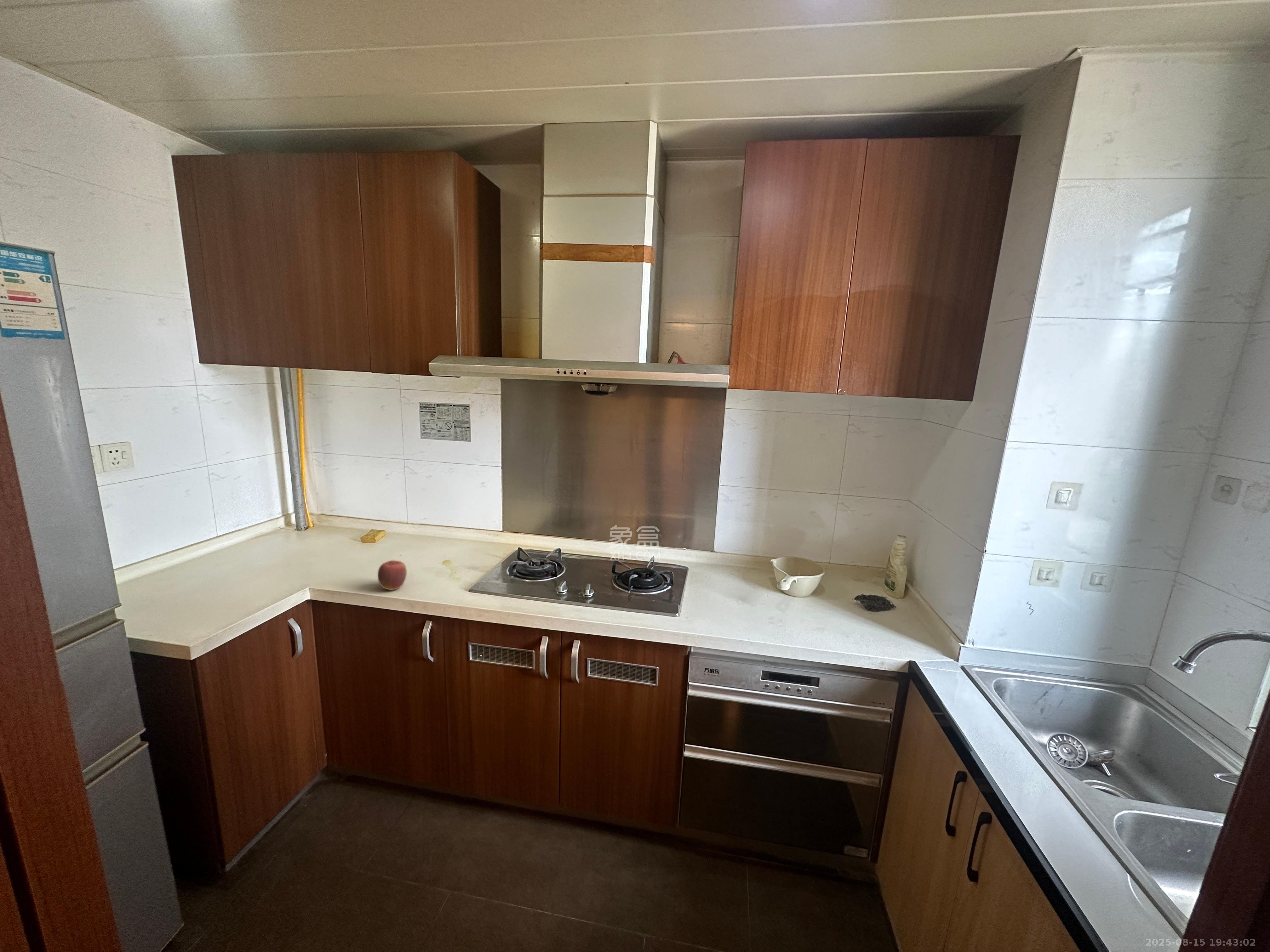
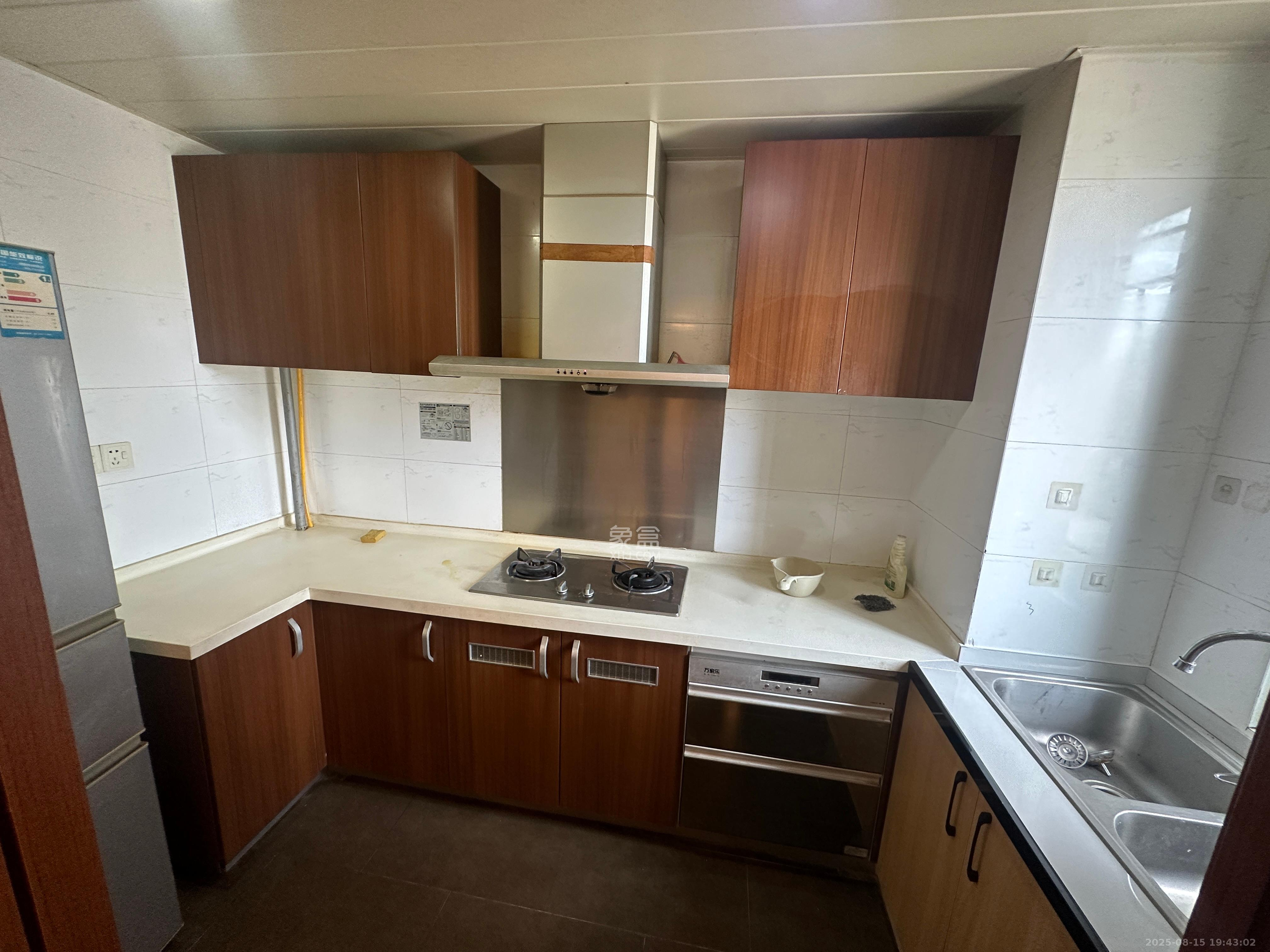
- apple [377,560,407,590]
